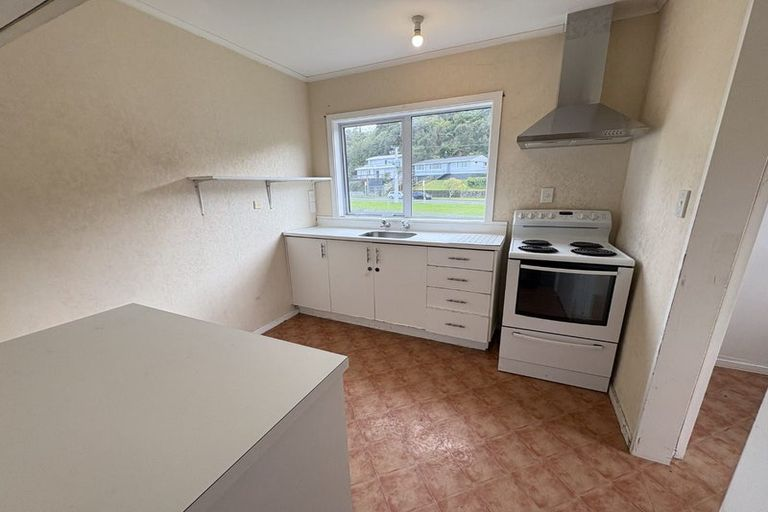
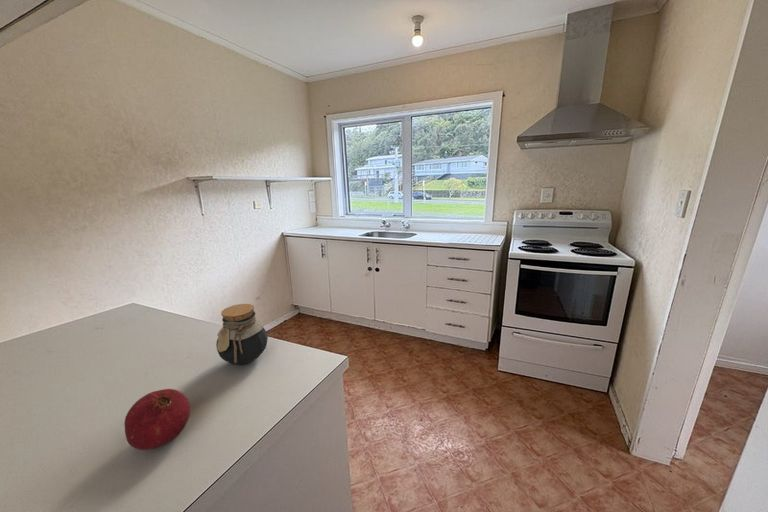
+ fruit [123,388,192,451]
+ jar [215,303,269,366]
